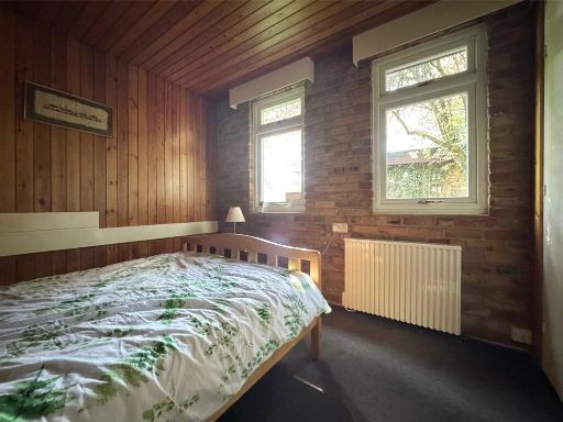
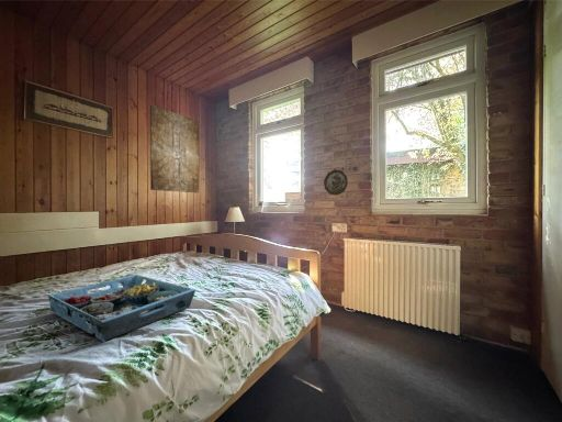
+ decorative plate [323,169,349,197]
+ wall art [149,104,200,193]
+ serving tray [47,274,196,343]
